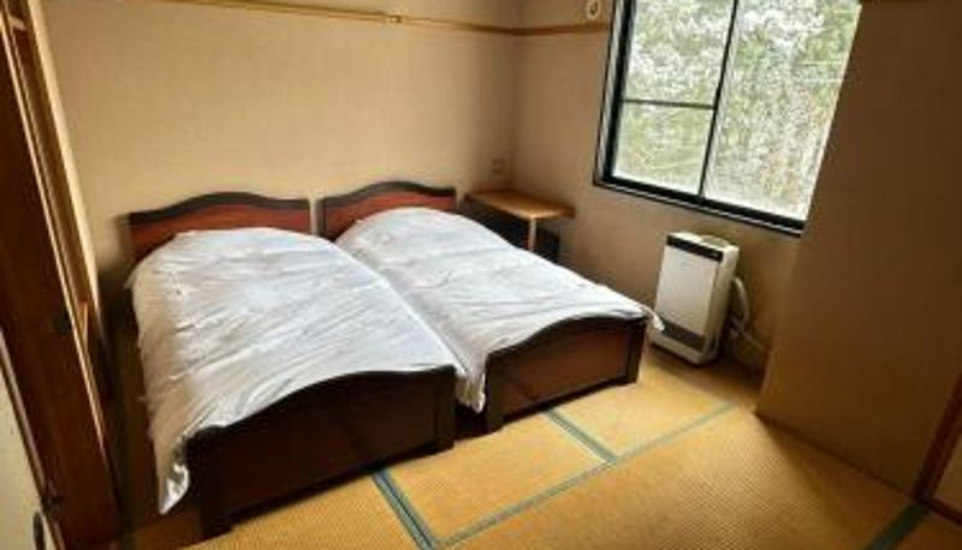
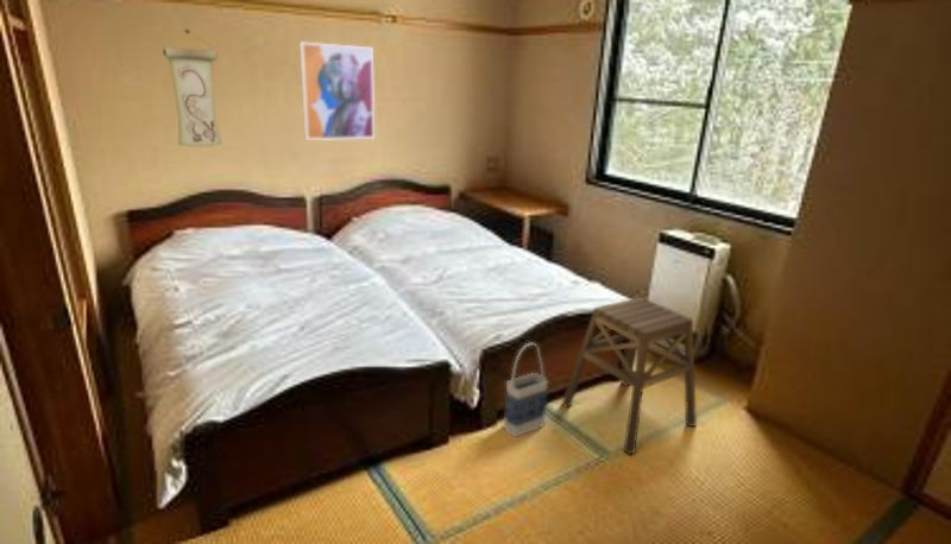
+ bag [503,342,549,438]
+ stool [560,296,698,456]
+ wall scroll [162,27,223,148]
+ wall art [298,40,376,141]
